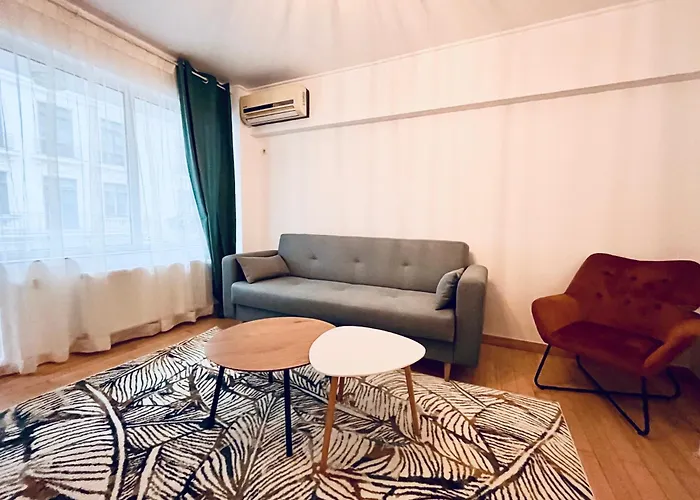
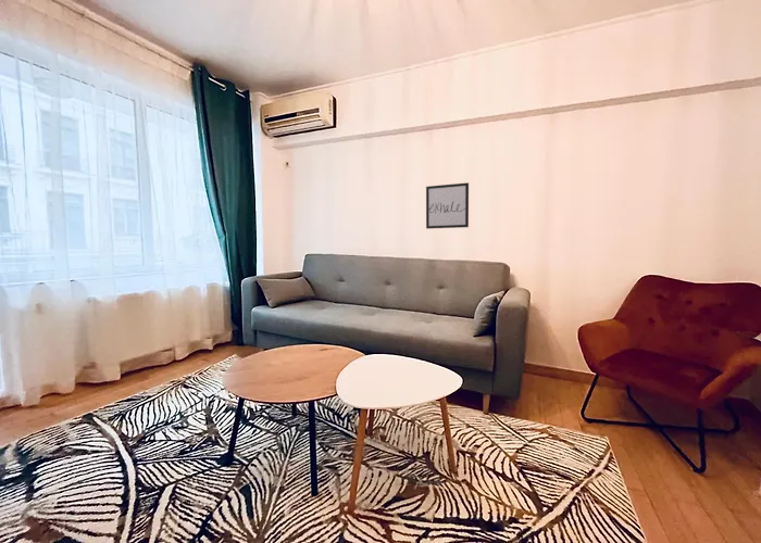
+ wall art [425,181,470,230]
